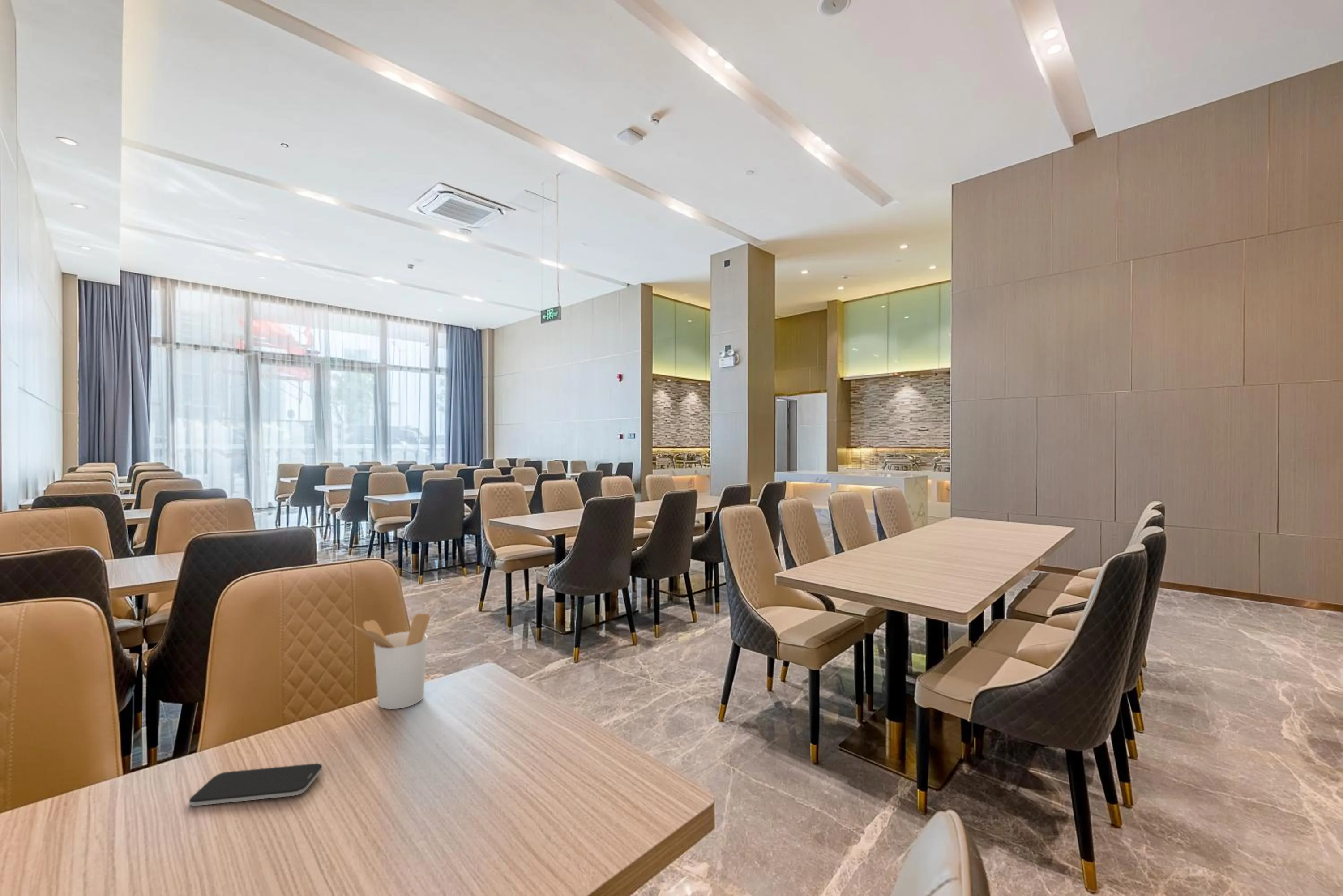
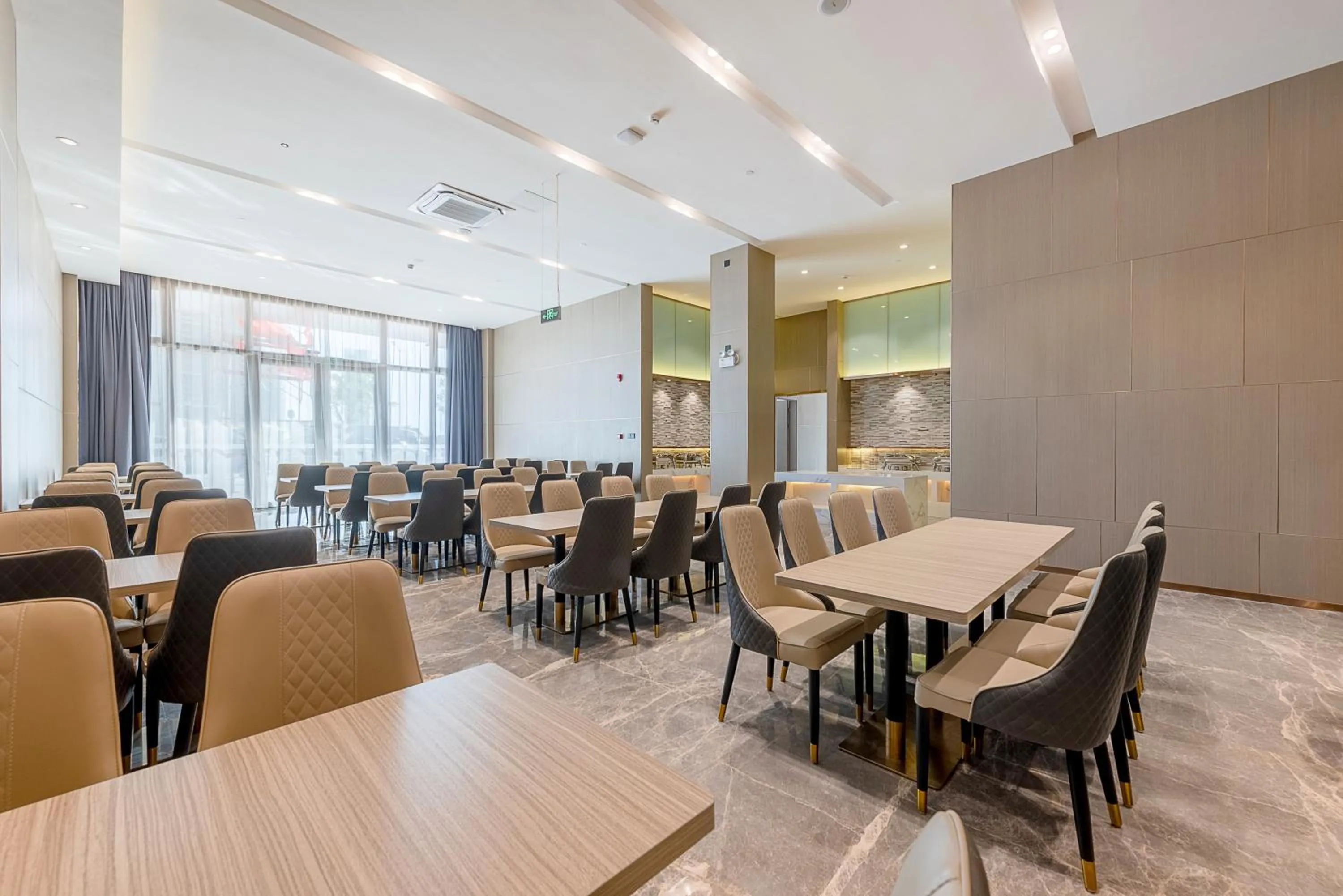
- smartphone [188,763,323,806]
- utensil holder [353,613,430,710]
